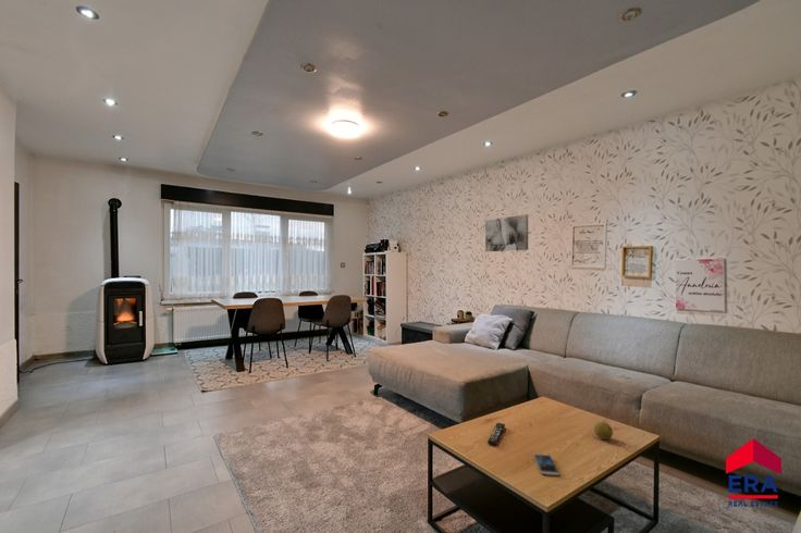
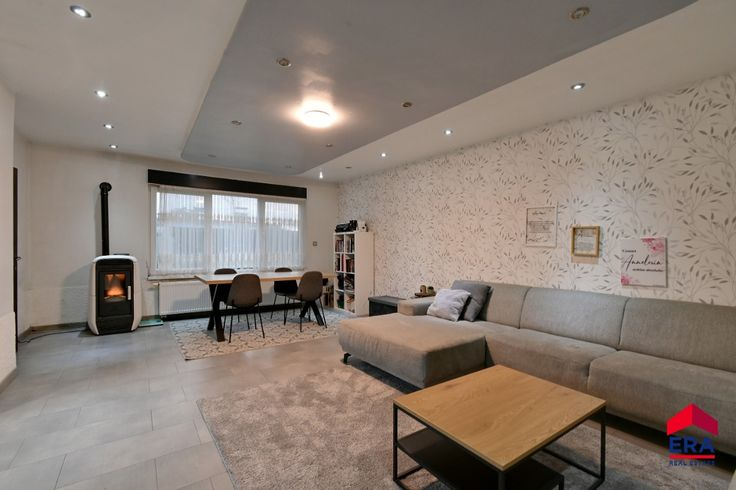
- wall art [484,213,529,252]
- remote control [486,422,506,446]
- fruit [593,421,614,441]
- smartphone [532,453,560,476]
